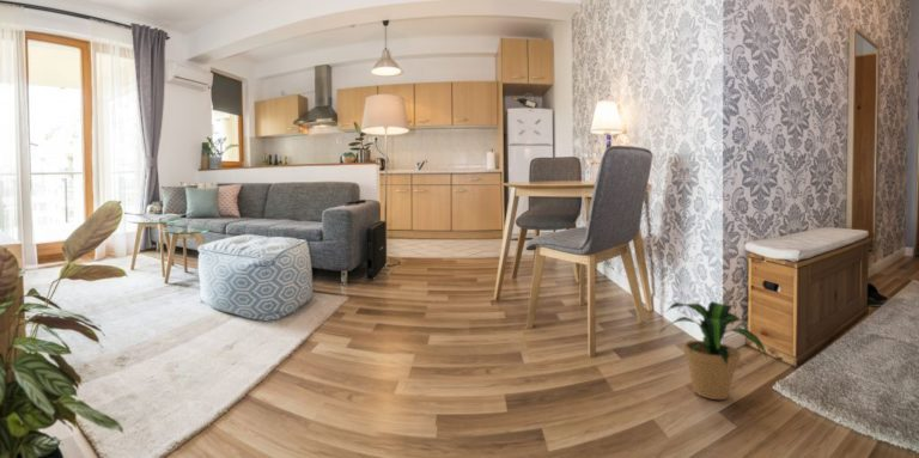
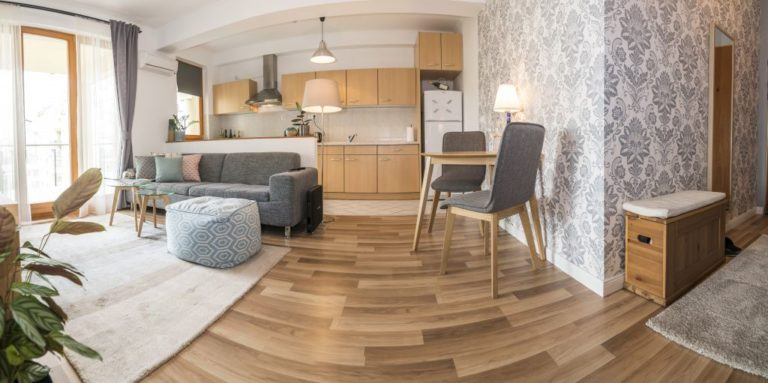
- potted plant [658,300,768,401]
